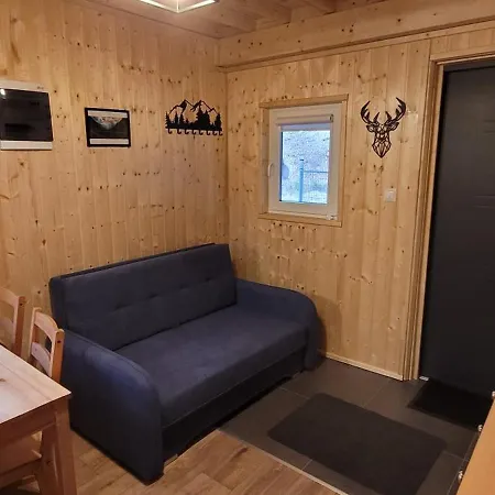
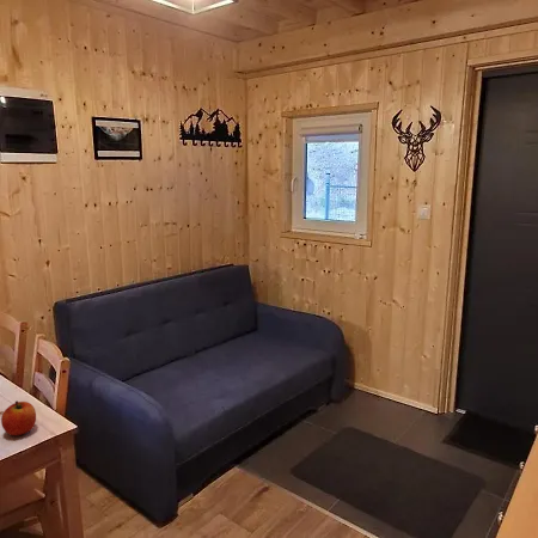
+ apple [0,401,37,436]
